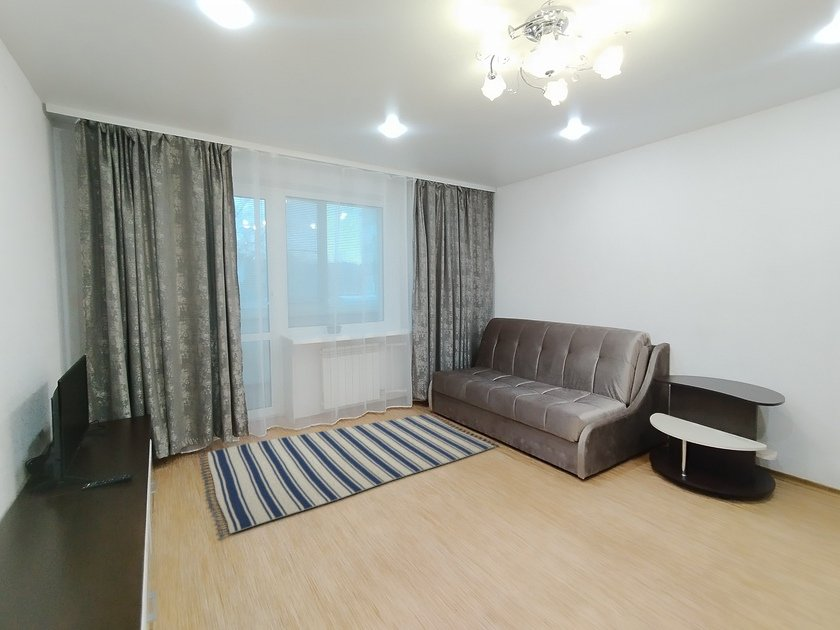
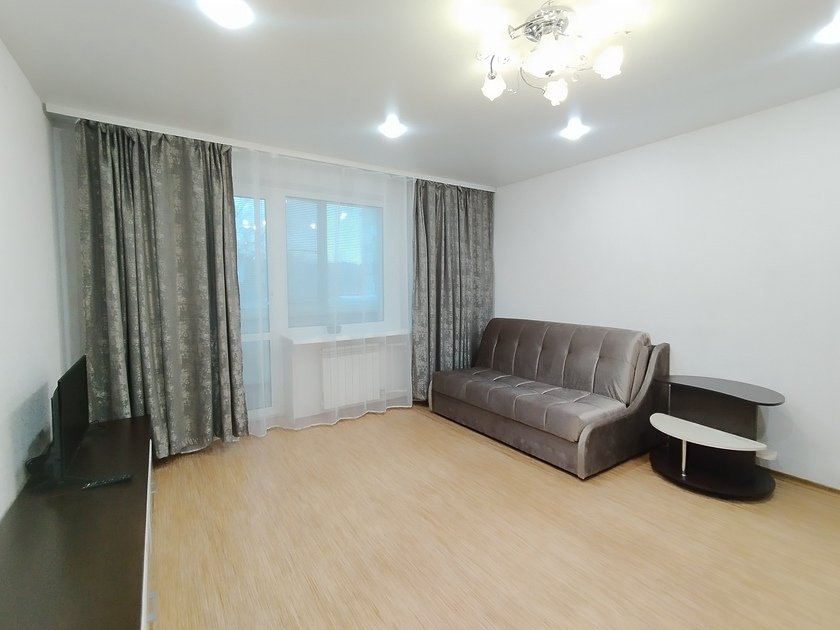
- rug [199,407,500,539]
